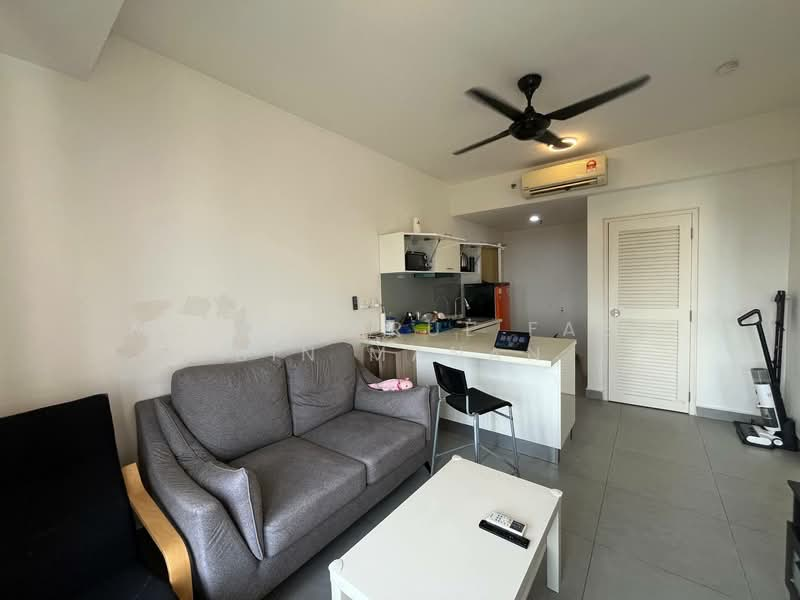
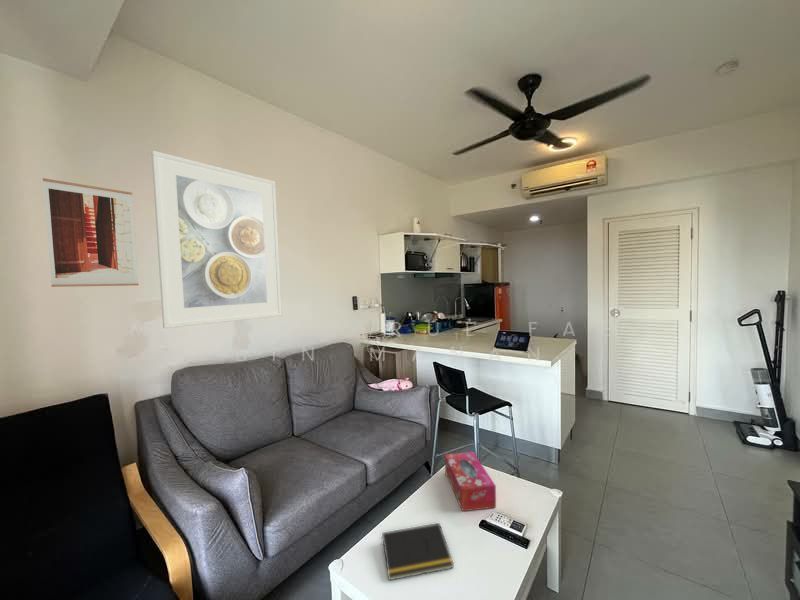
+ notepad [380,522,455,581]
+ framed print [151,150,283,329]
+ wall art [42,177,140,288]
+ tissue box [444,451,497,512]
